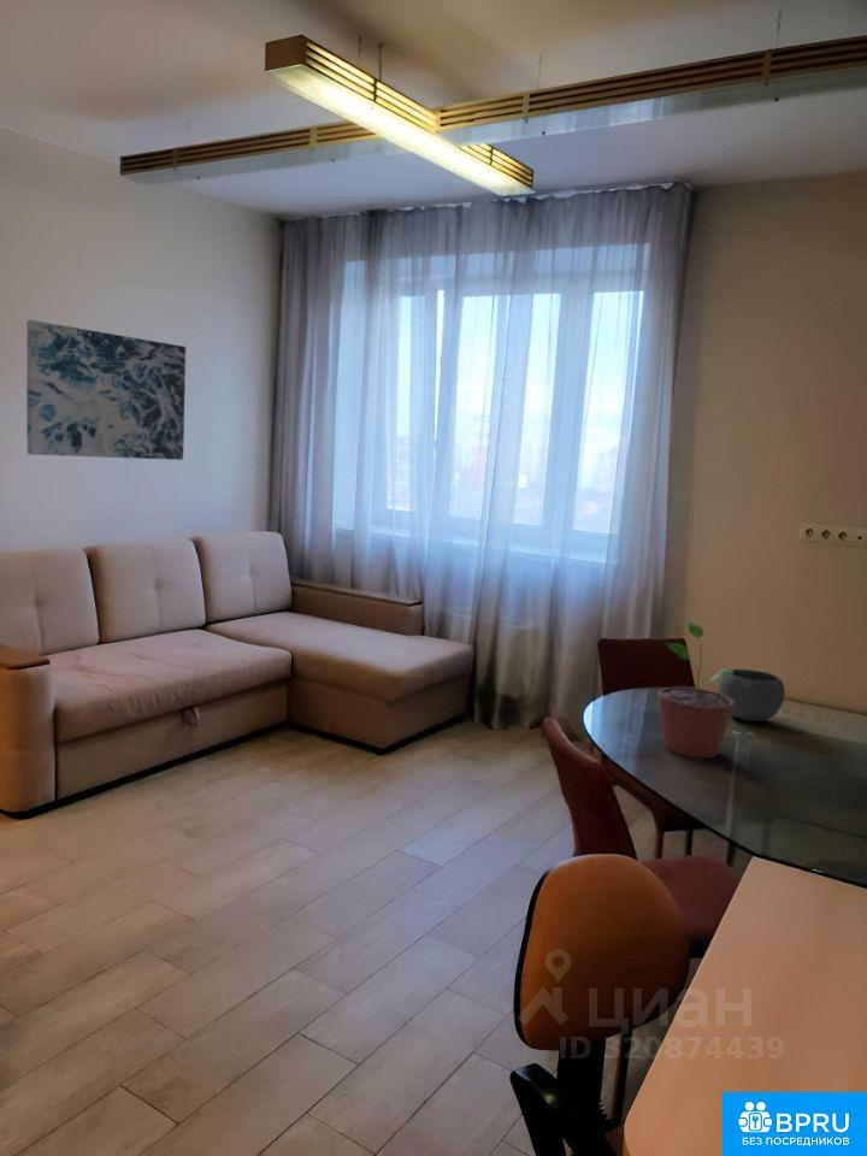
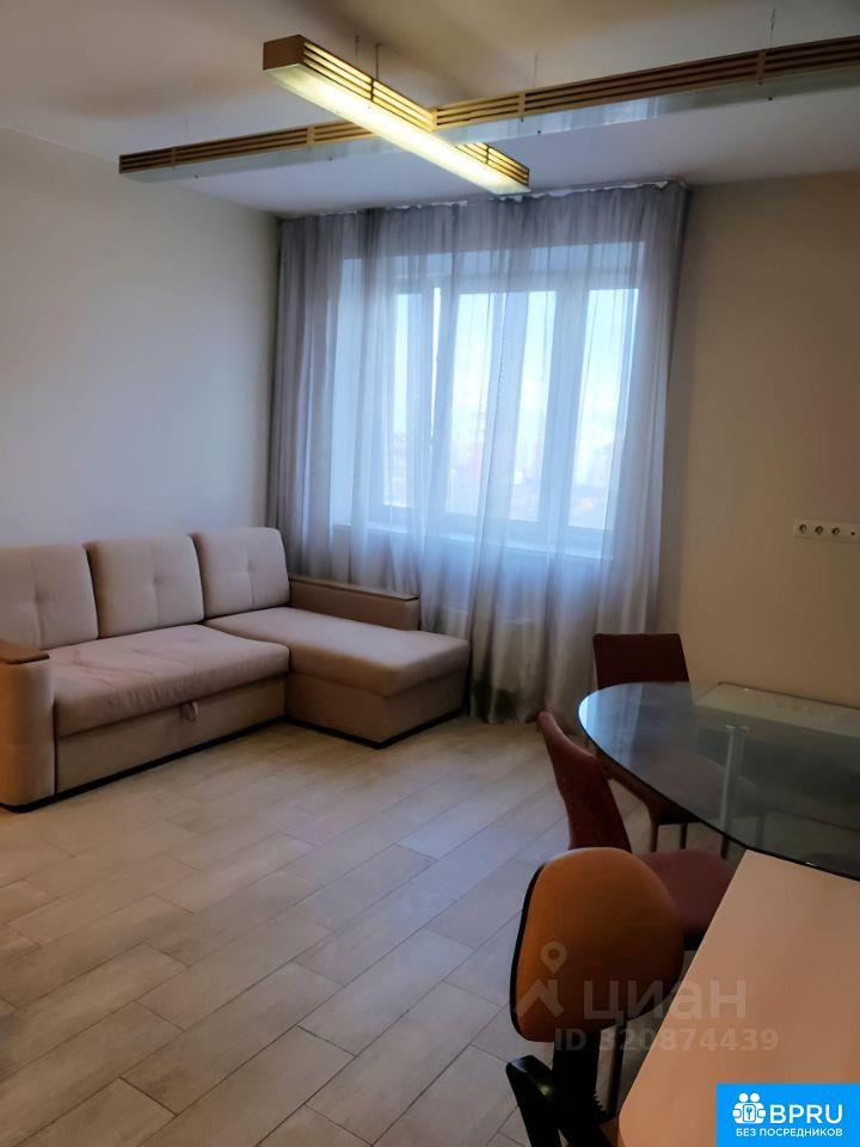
- potted plant [656,620,735,759]
- wall art [25,319,187,461]
- bowl [718,668,786,722]
